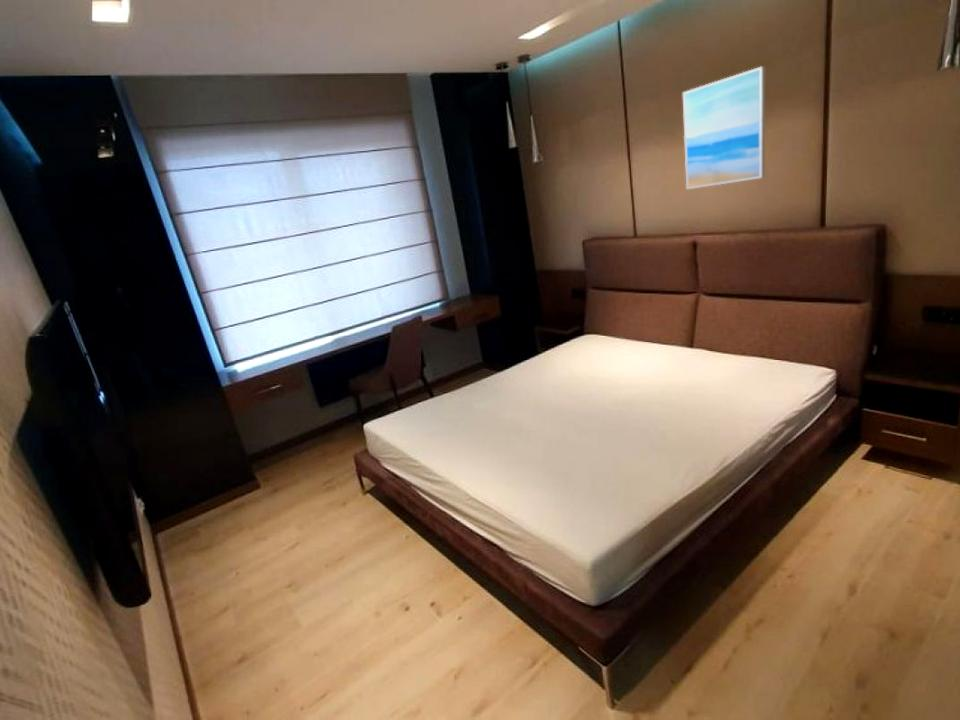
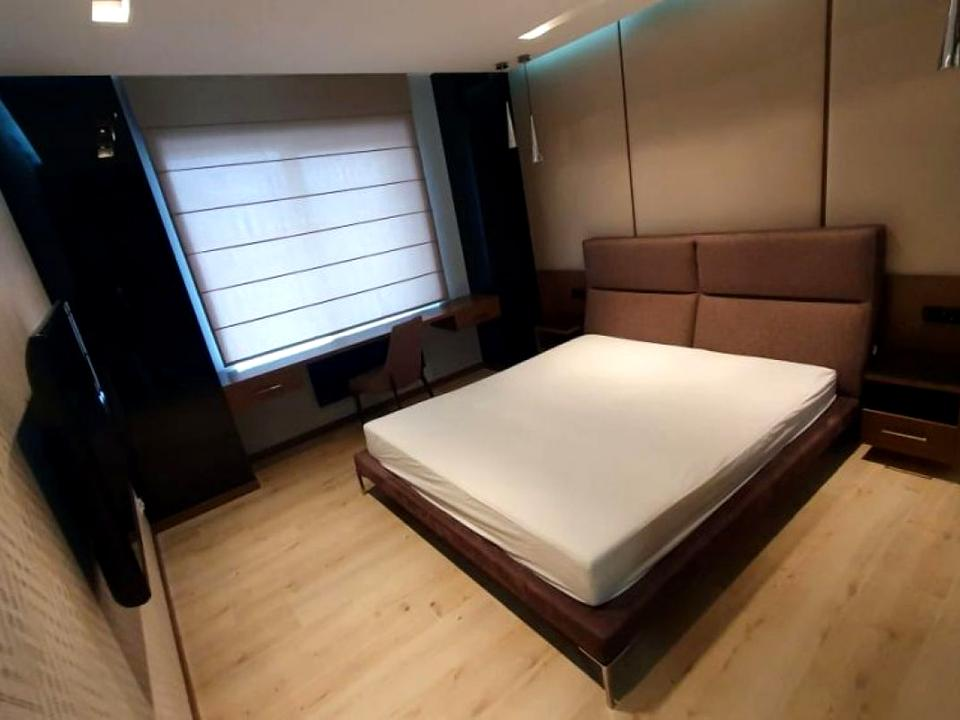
- wall art [682,65,766,190]
